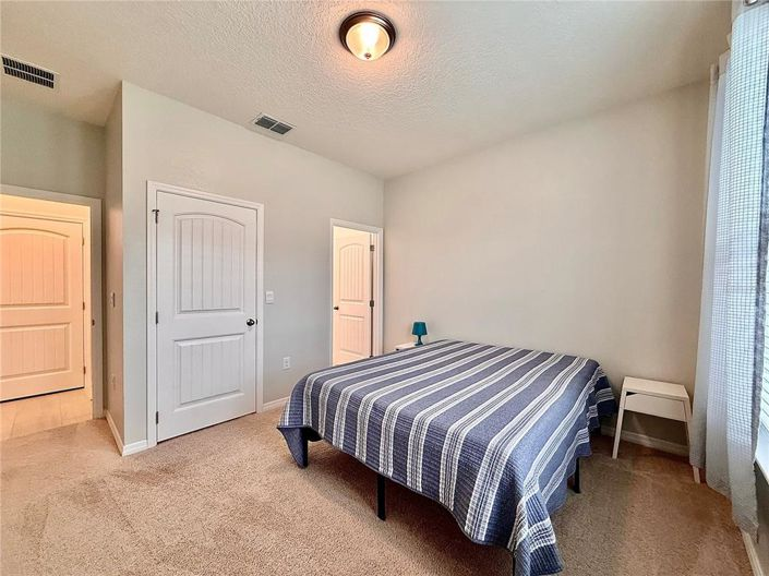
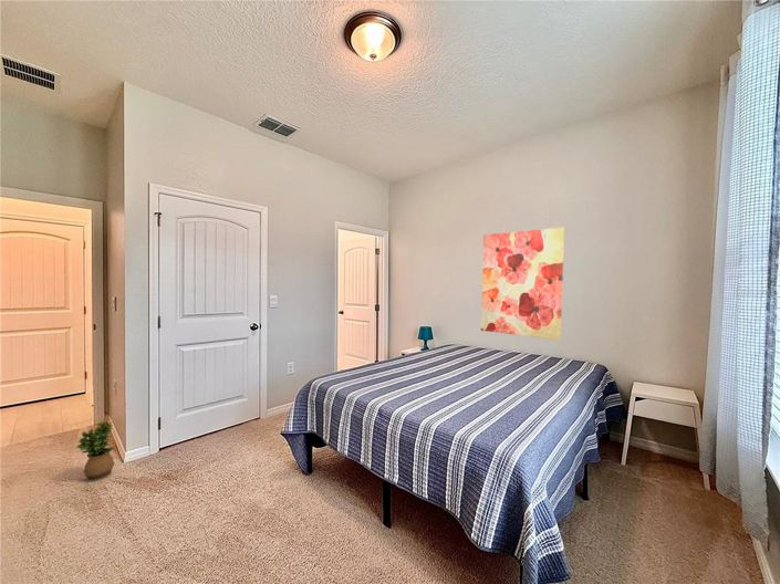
+ wall art [480,227,565,342]
+ potted plant [75,420,116,482]
